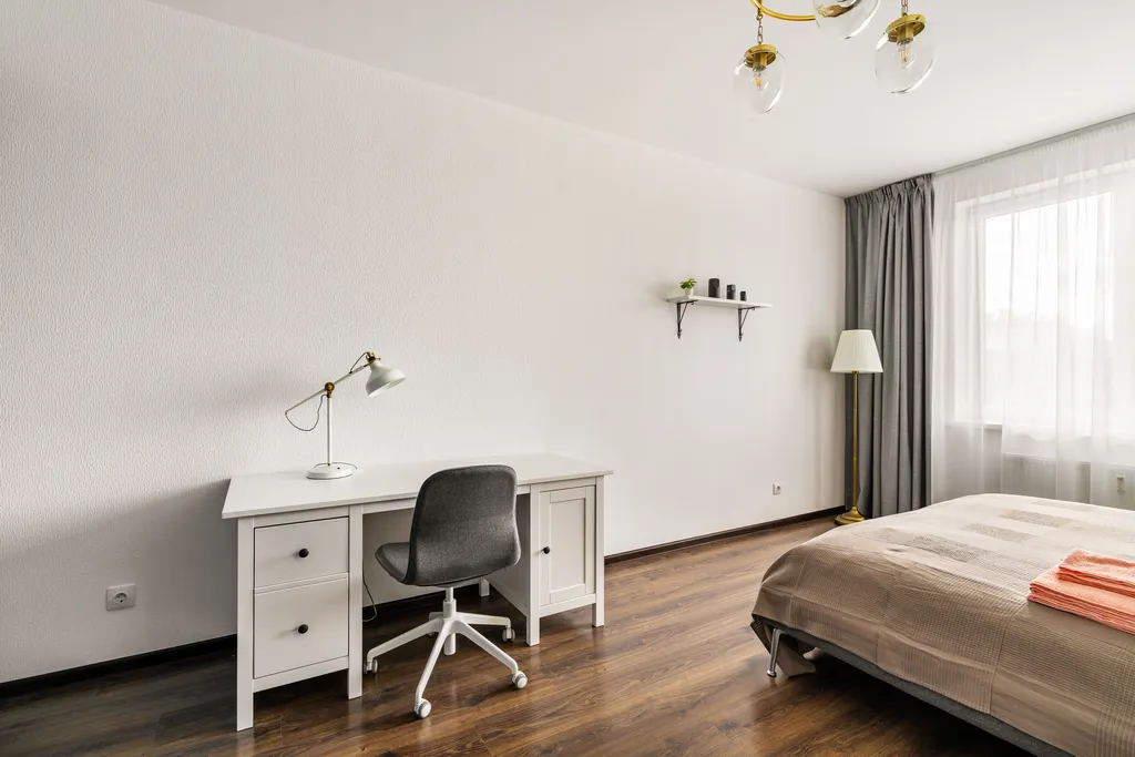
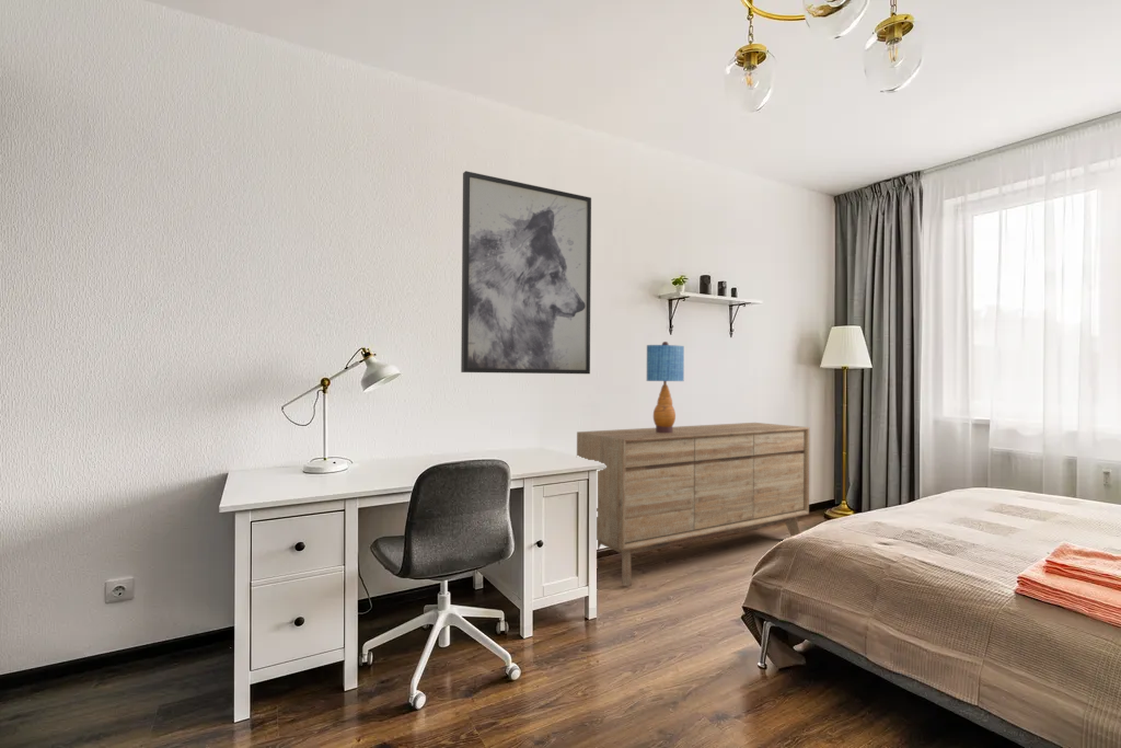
+ sideboard [576,422,810,587]
+ table lamp [646,341,685,433]
+ wall art [460,170,592,375]
